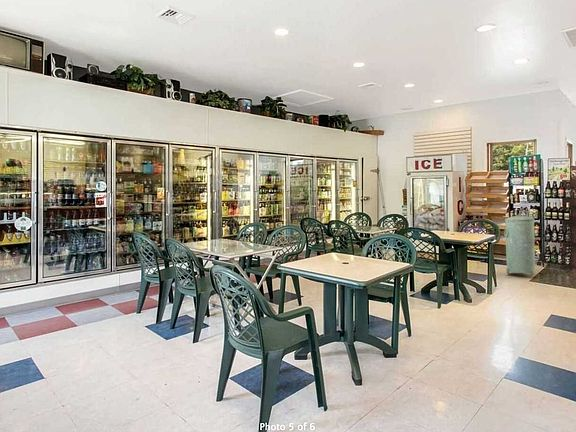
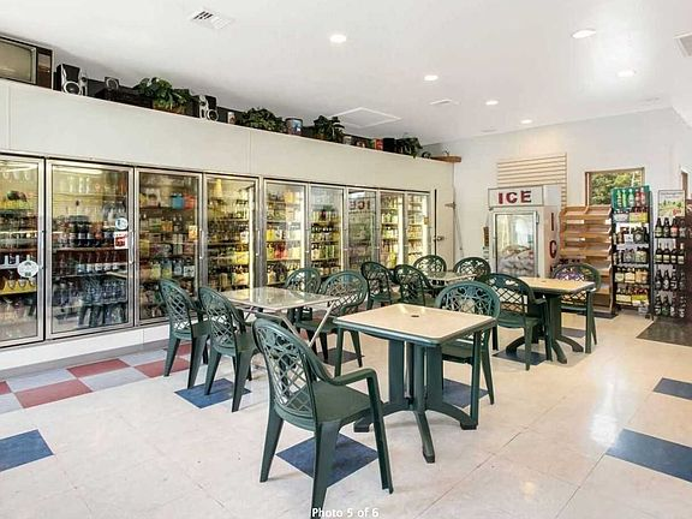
- trash can [503,213,536,278]
